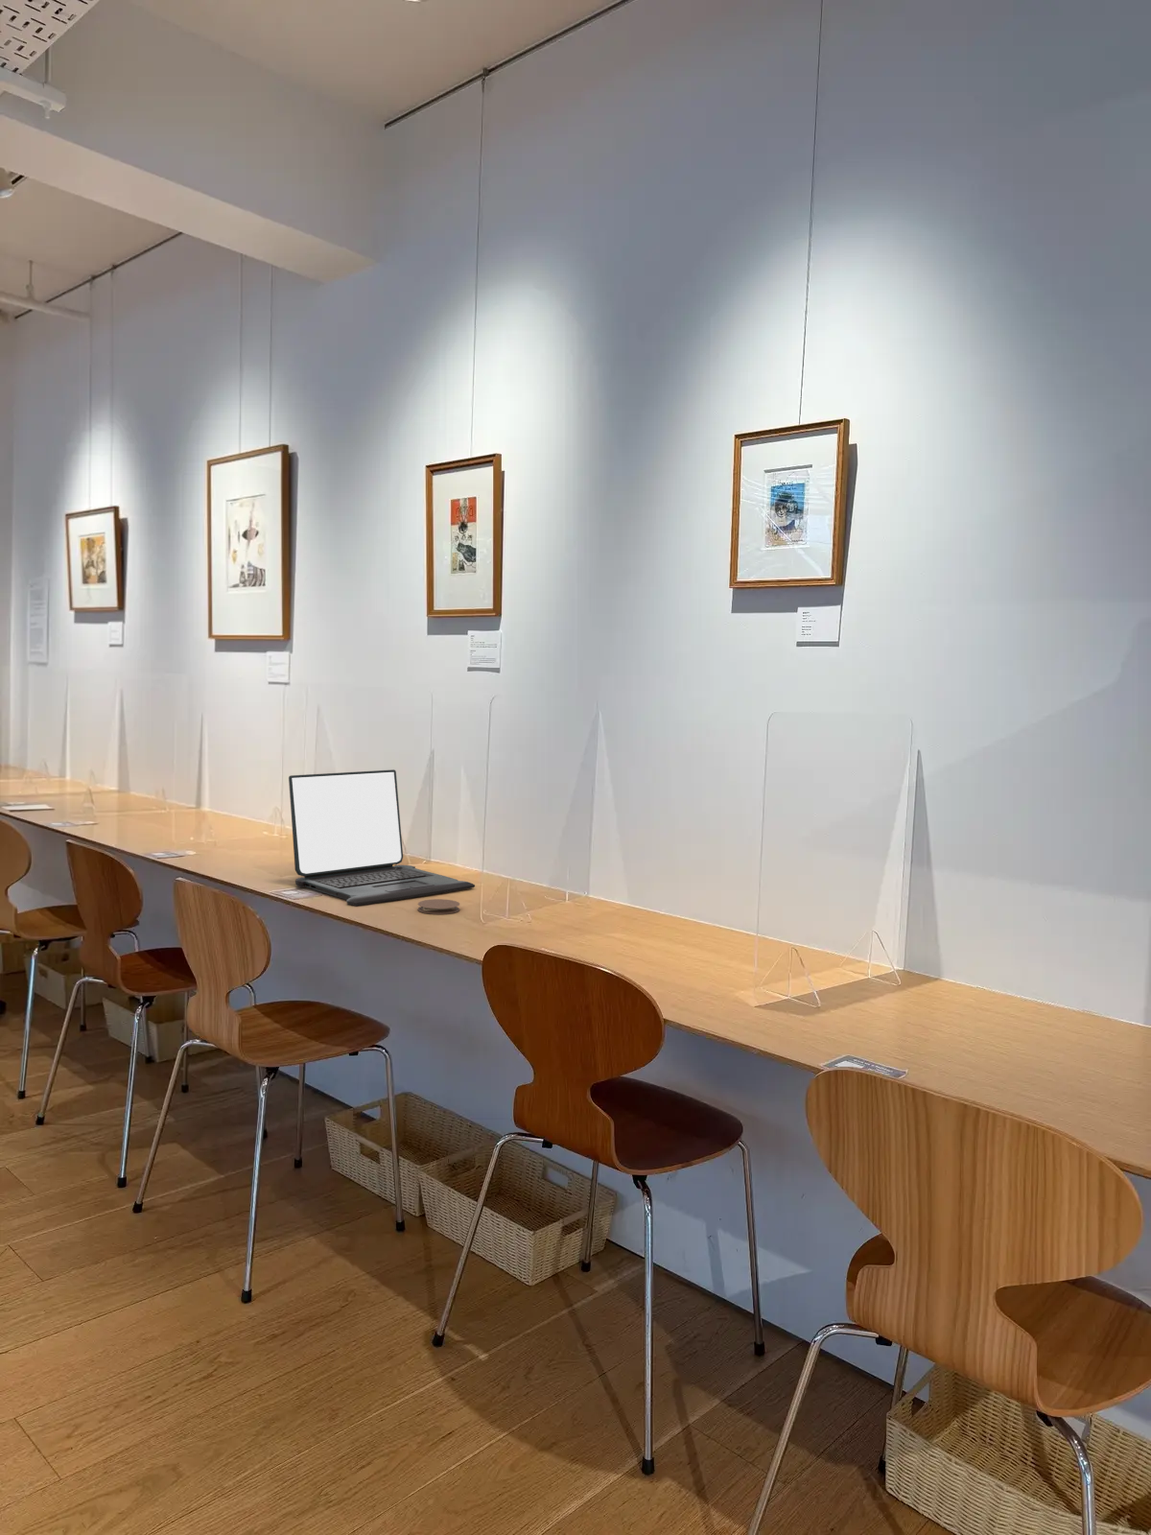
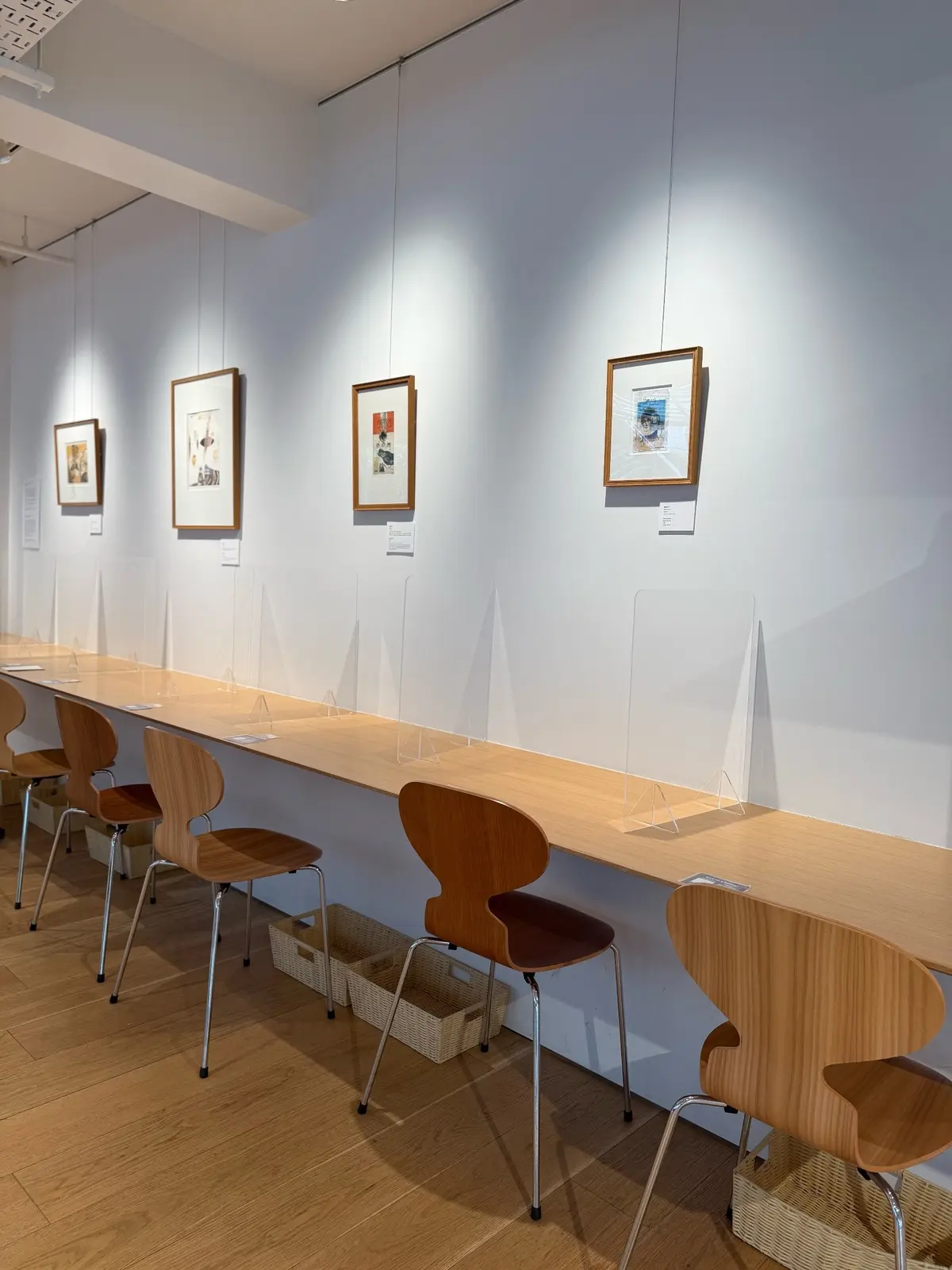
- laptop [288,769,475,906]
- coaster [417,898,461,915]
